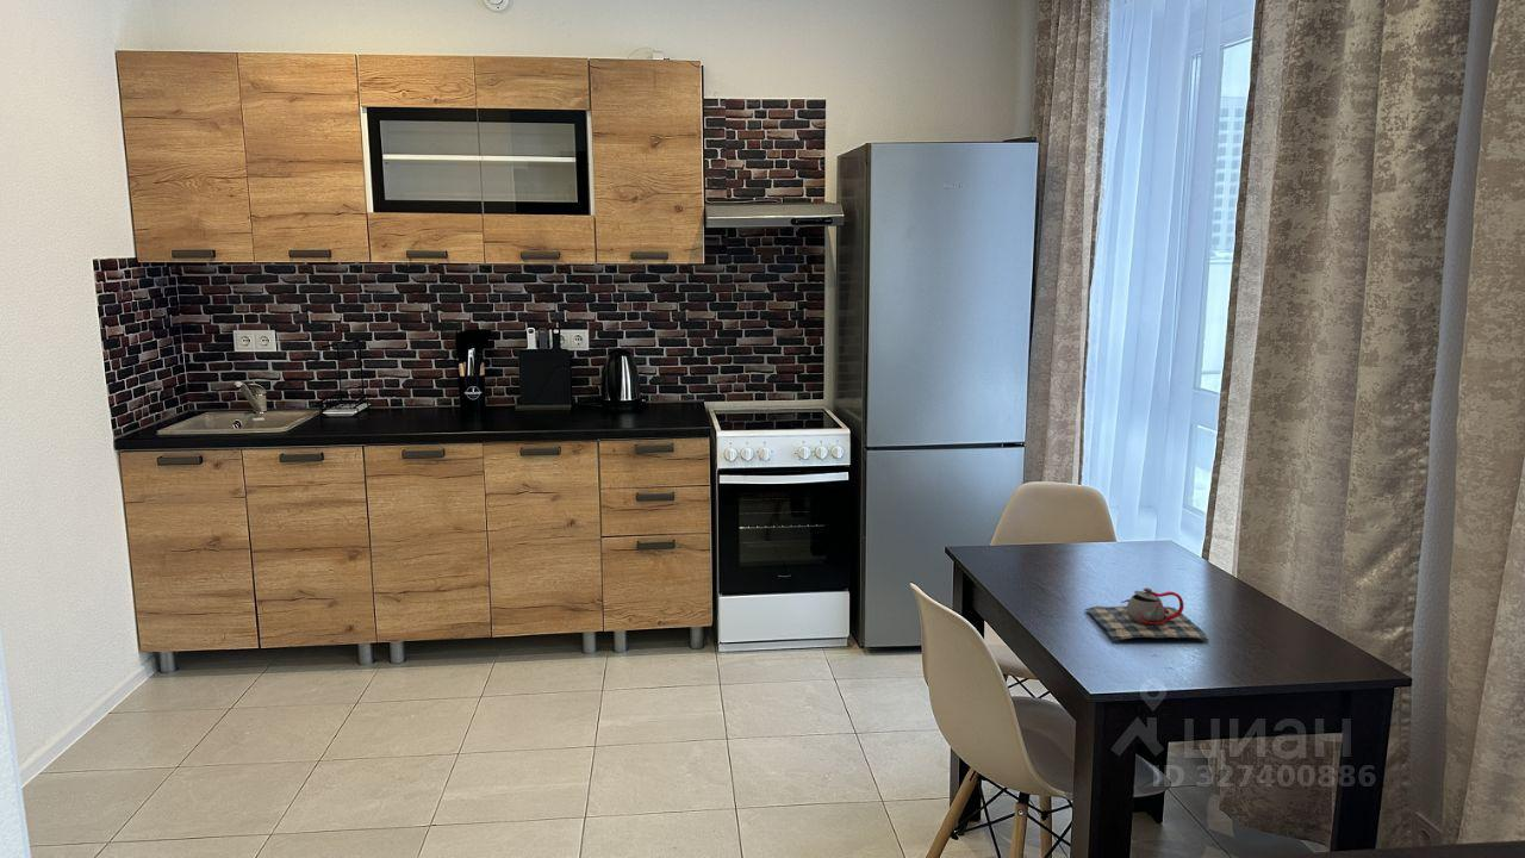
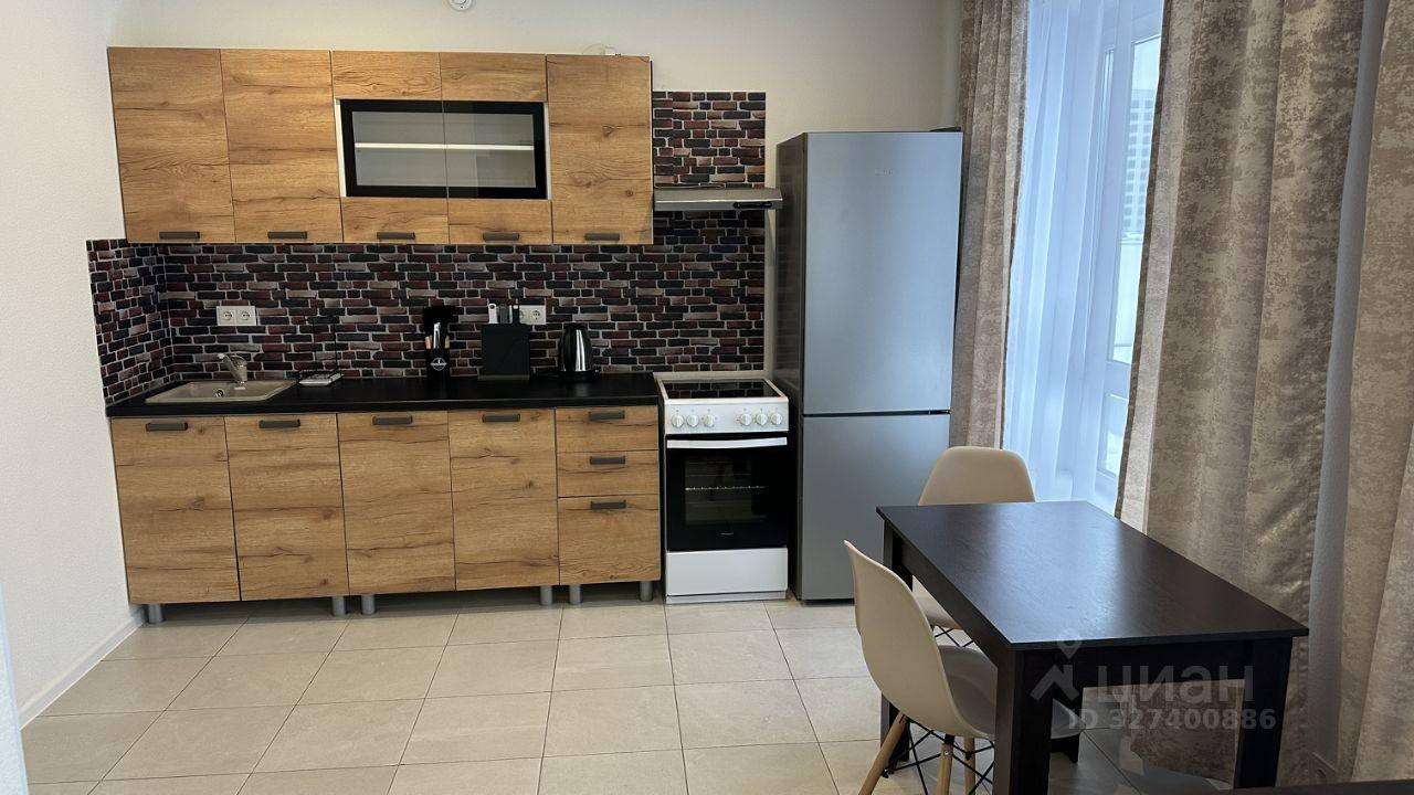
- teapot [1084,586,1209,642]
